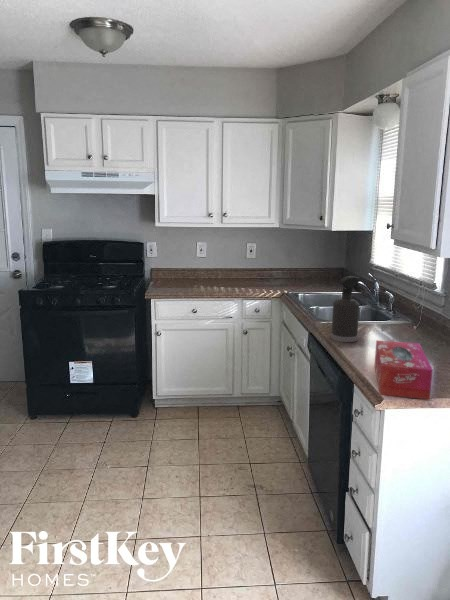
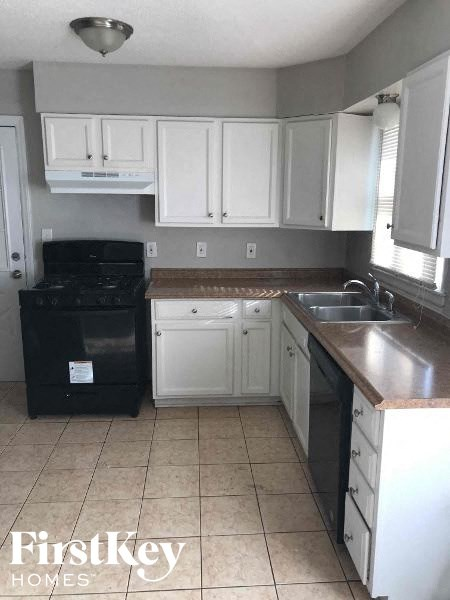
- spray bottle [330,275,362,343]
- tissue box [374,339,434,401]
